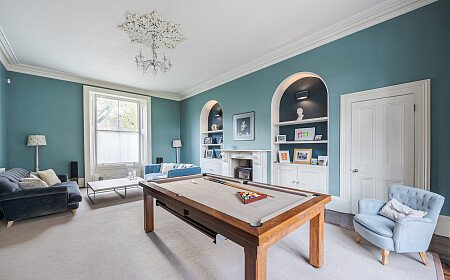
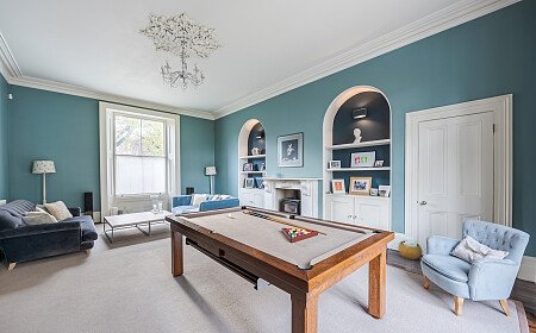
+ clay pot [397,240,424,262]
